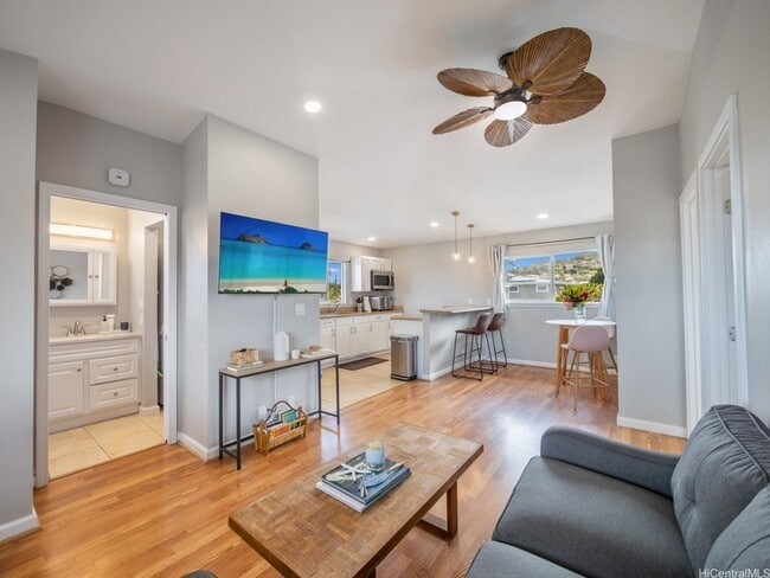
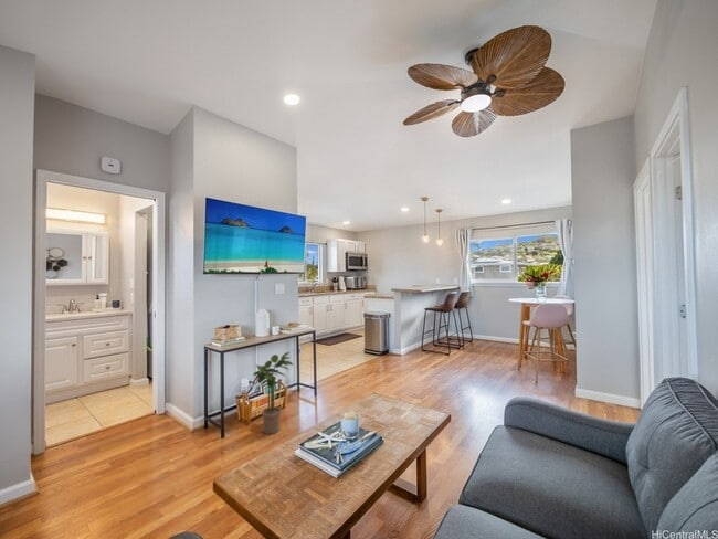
+ potted plant [252,351,294,435]
